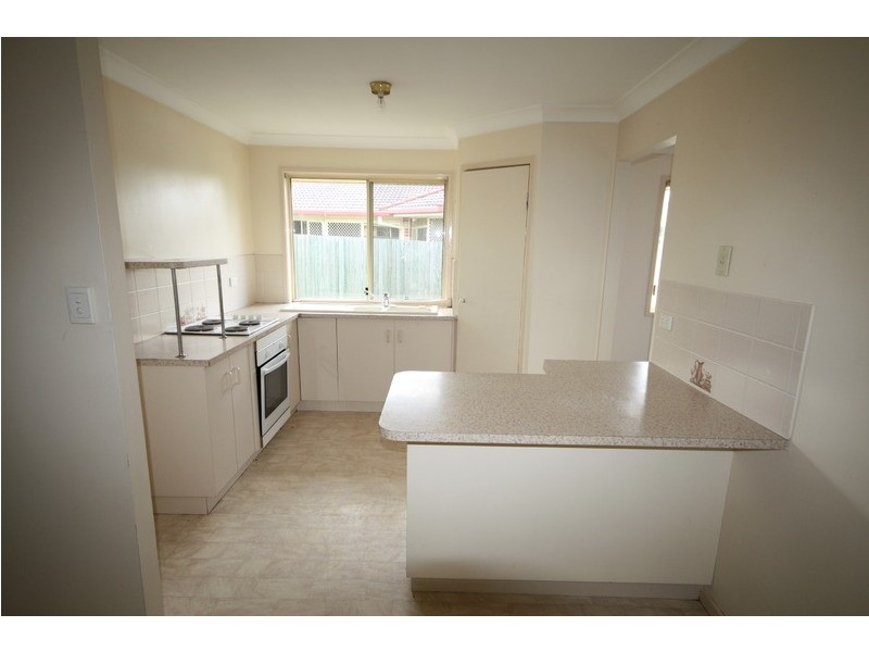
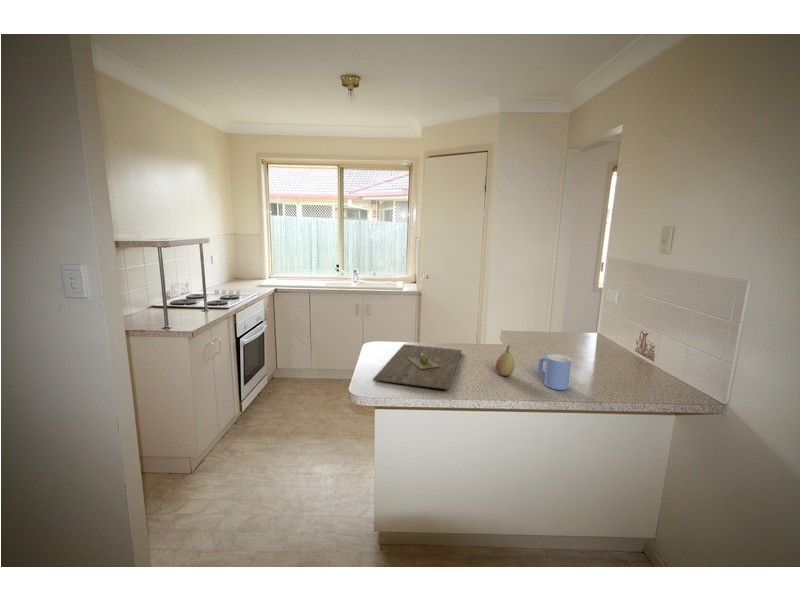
+ cutting board [372,343,462,390]
+ mug [537,353,572,391]
+ fruit [495,344,516,377]
